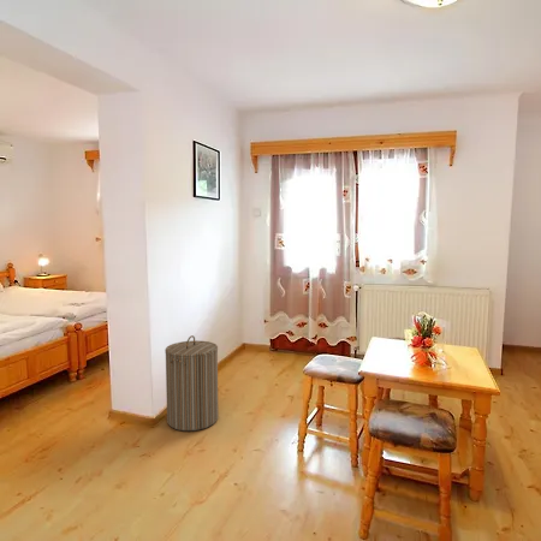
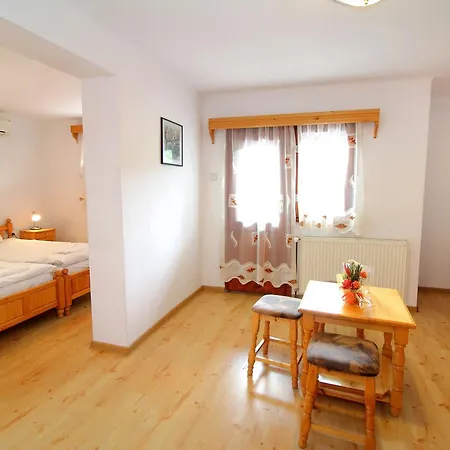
- laundry hamper [164,334,219,432]
